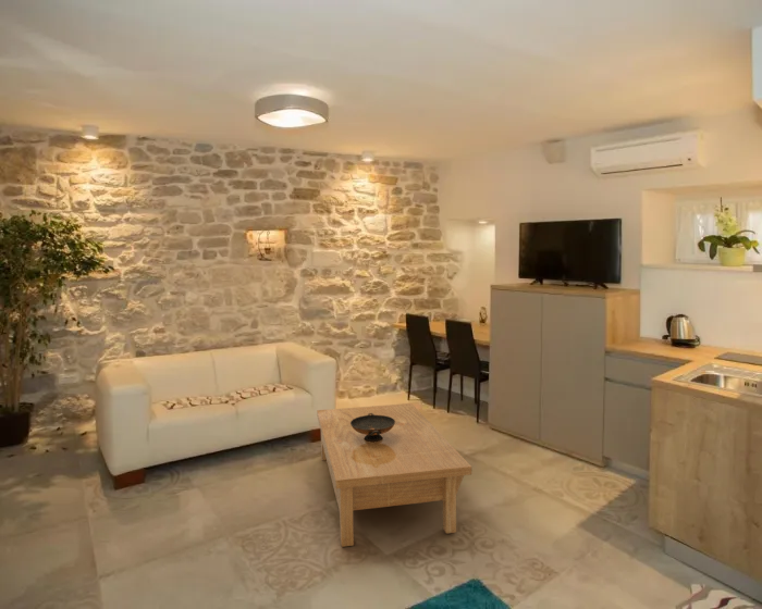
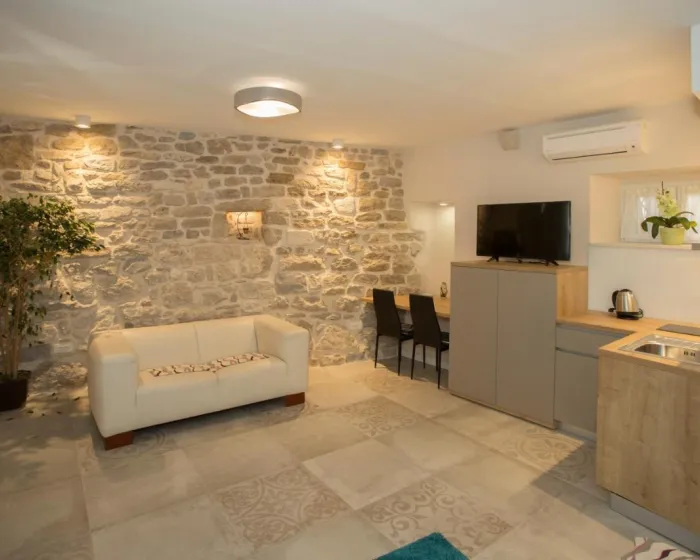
- coffee table [316,402,472,548]
- decorative bowl [351,413,395,443]
